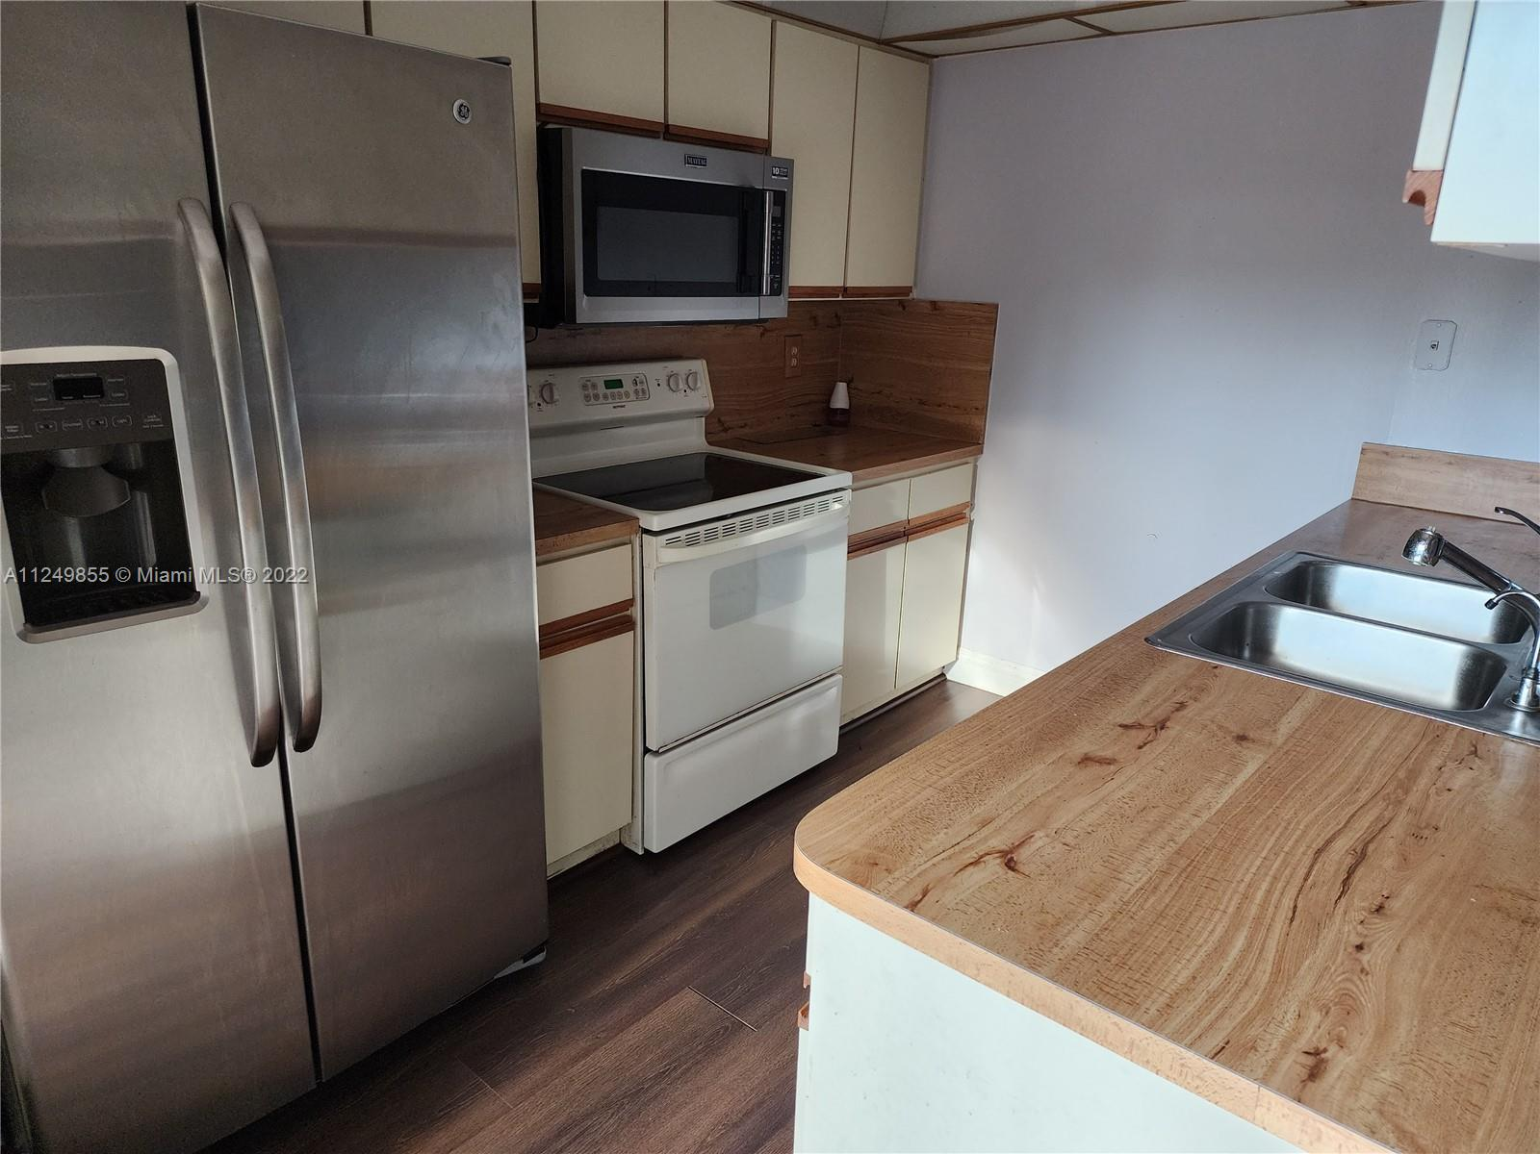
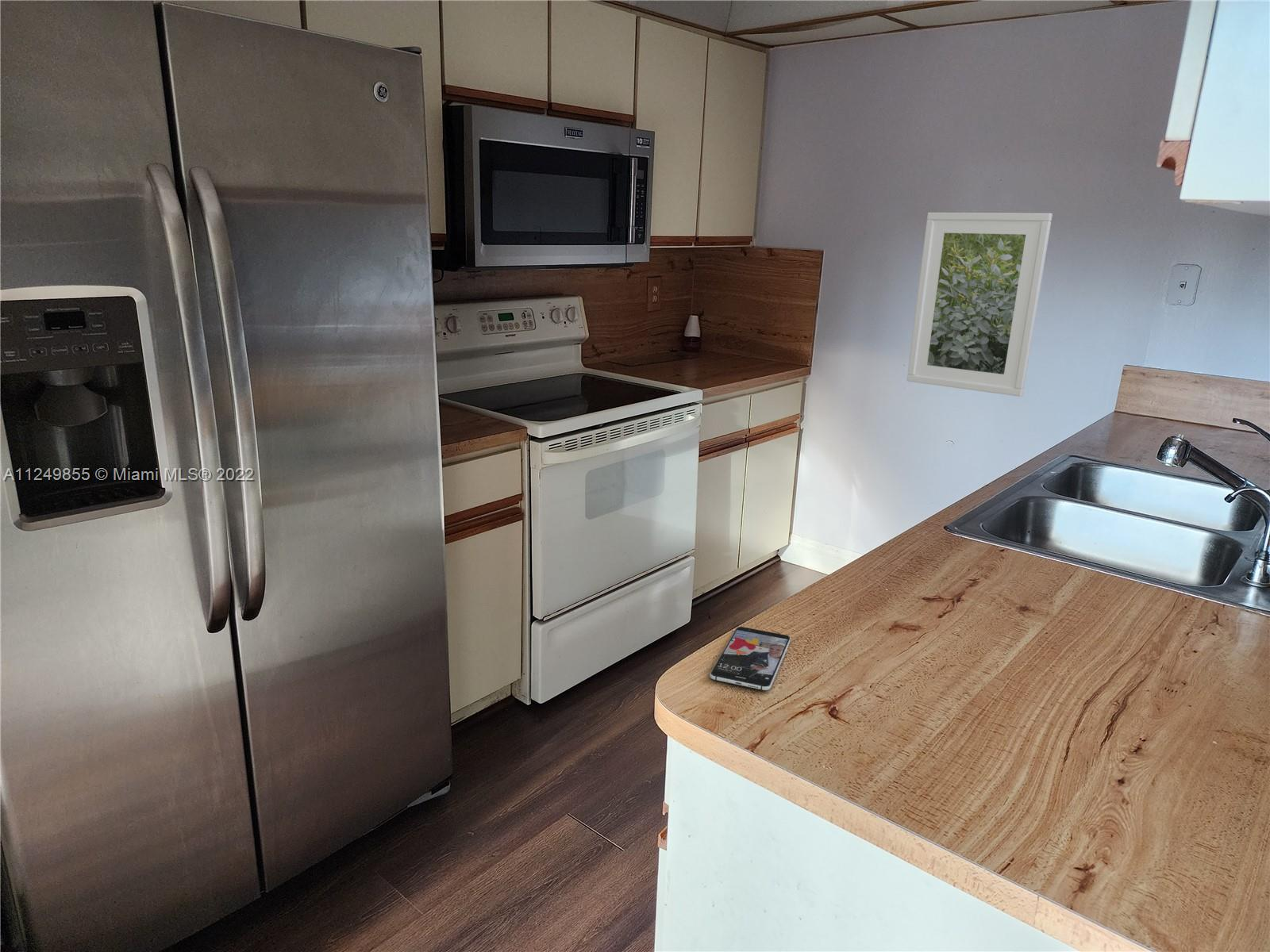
+ smartphone [709,626,791,691]
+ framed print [906,212,1053,397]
